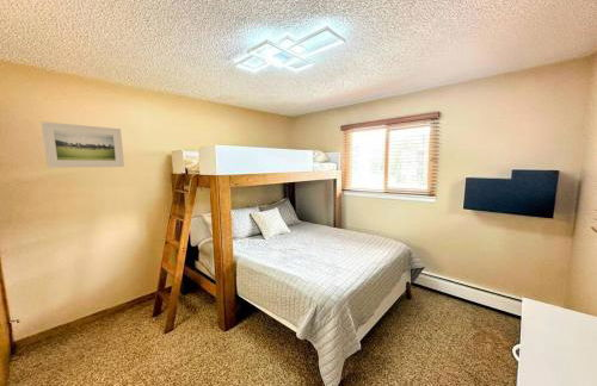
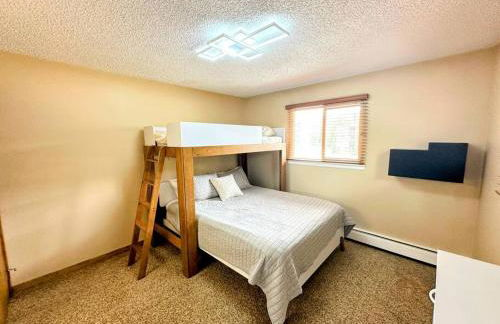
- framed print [41,120,125,169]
